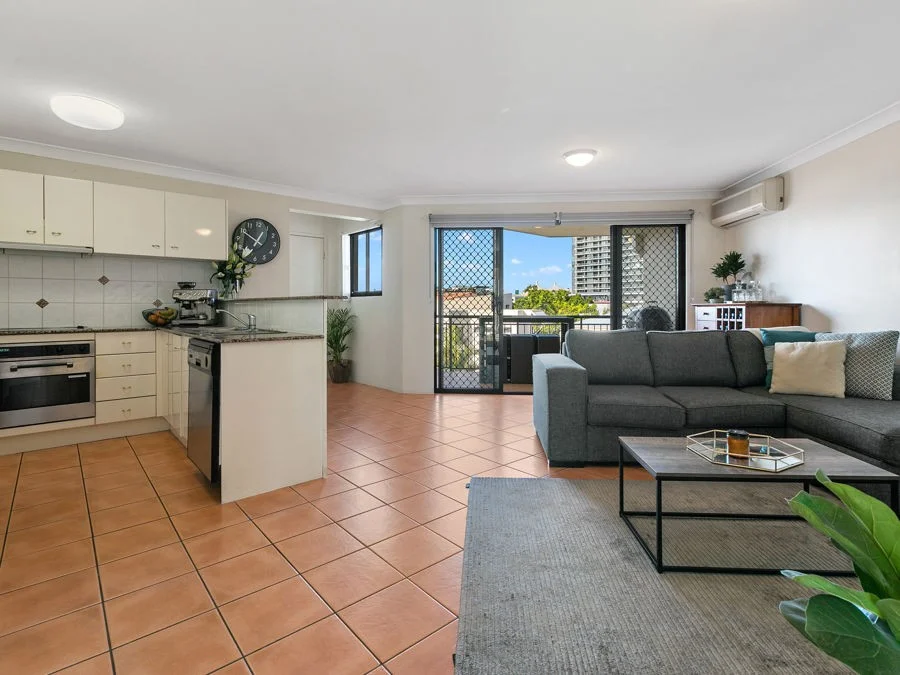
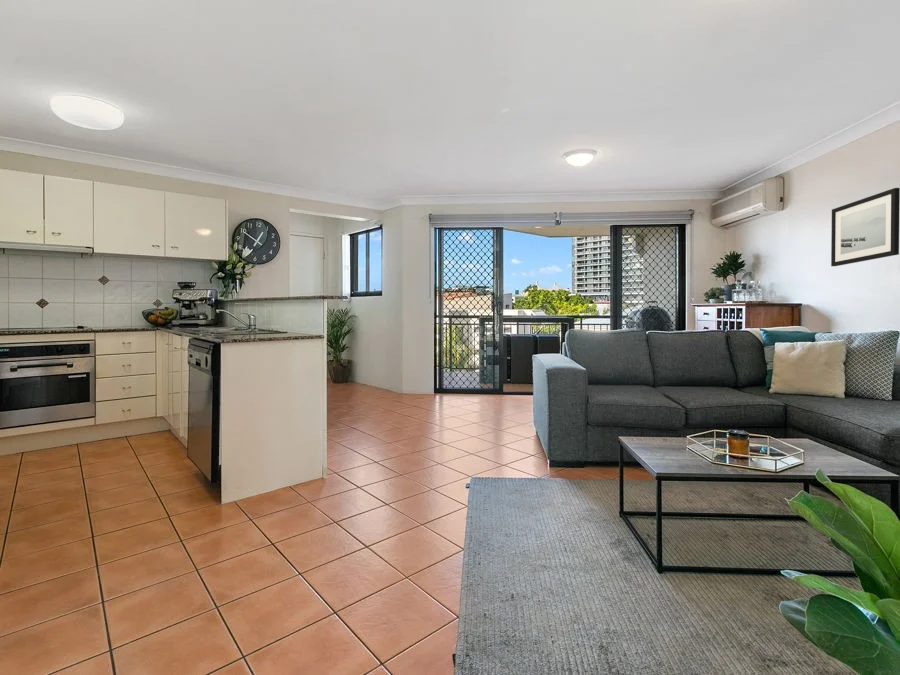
+ wall art [830,187,900,267]
